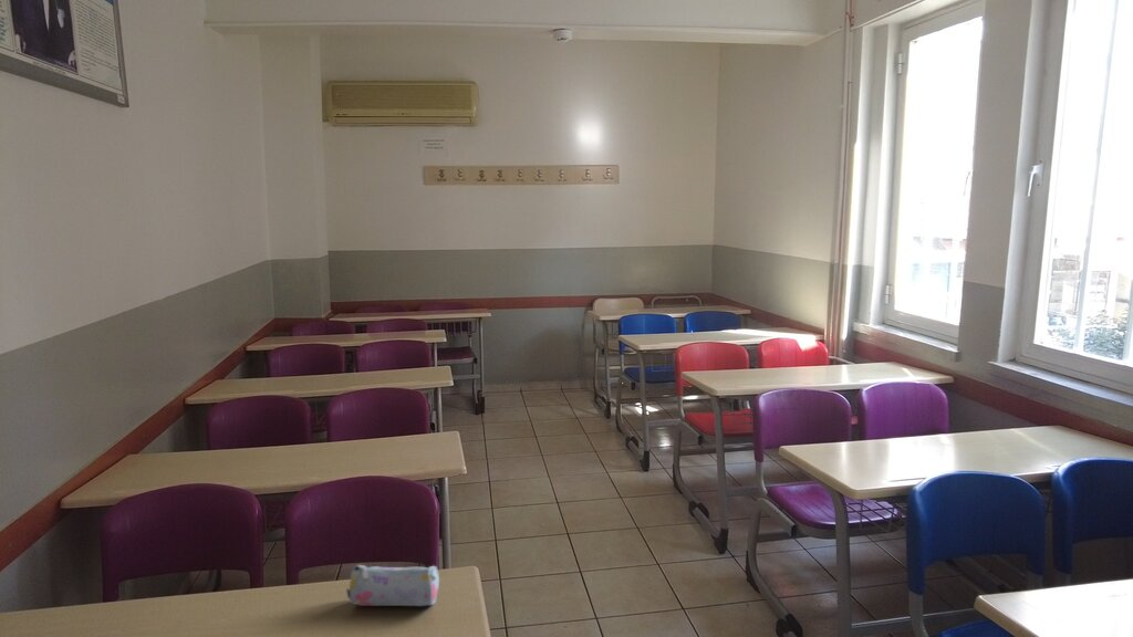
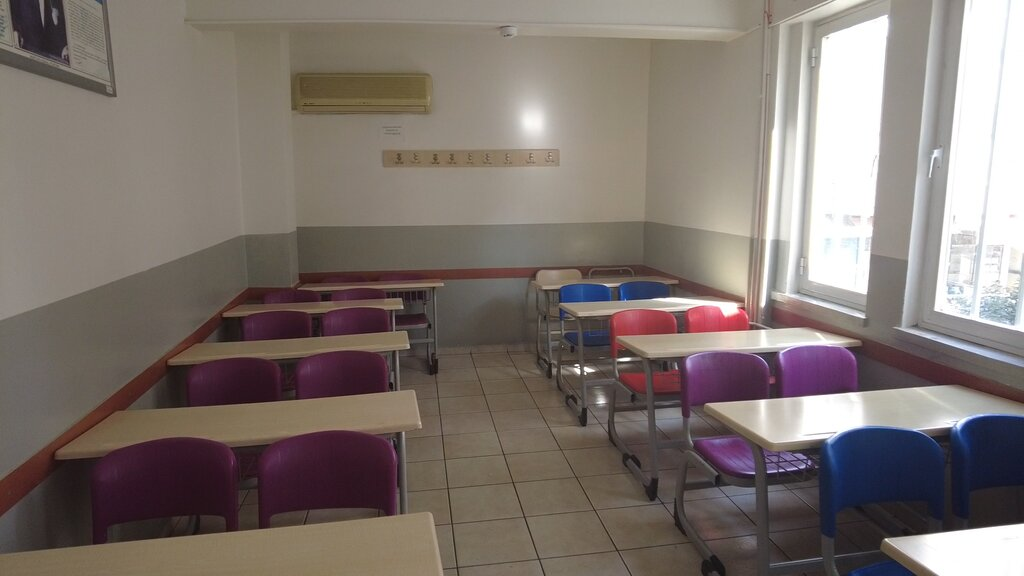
- pencil case [345,564,440,607]
